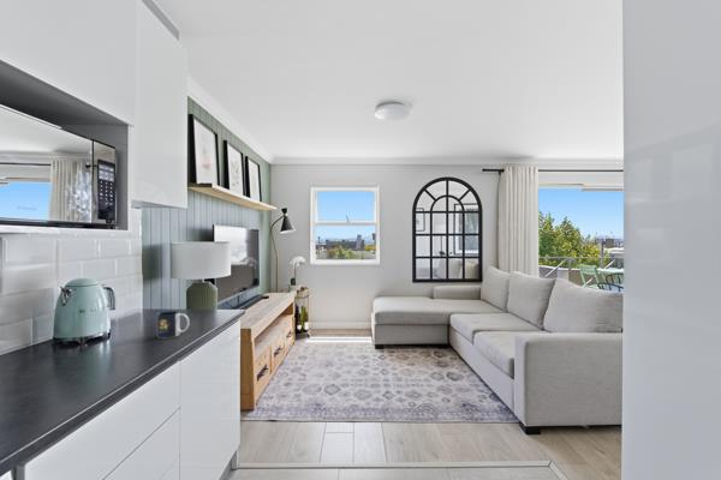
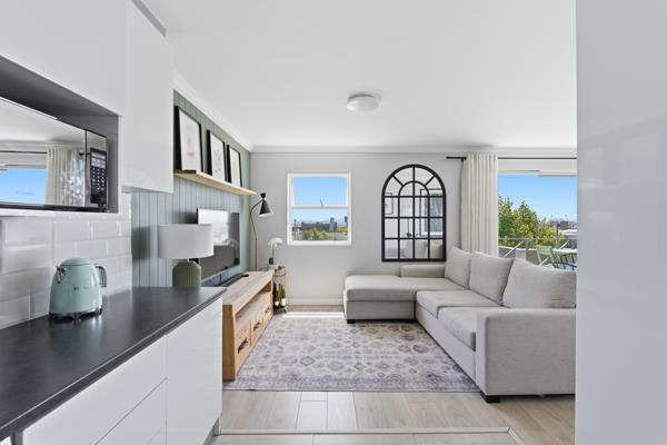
- mug [156,310,191,340]
